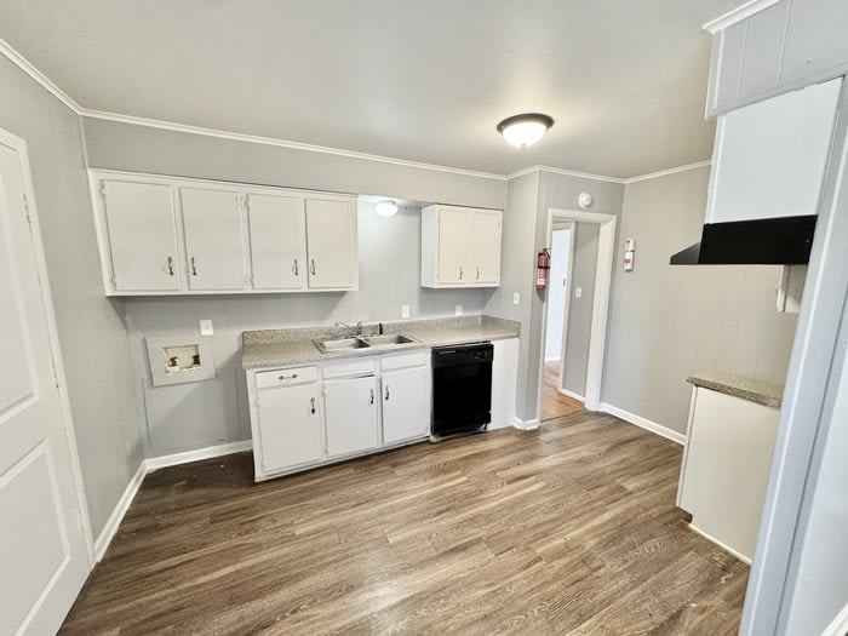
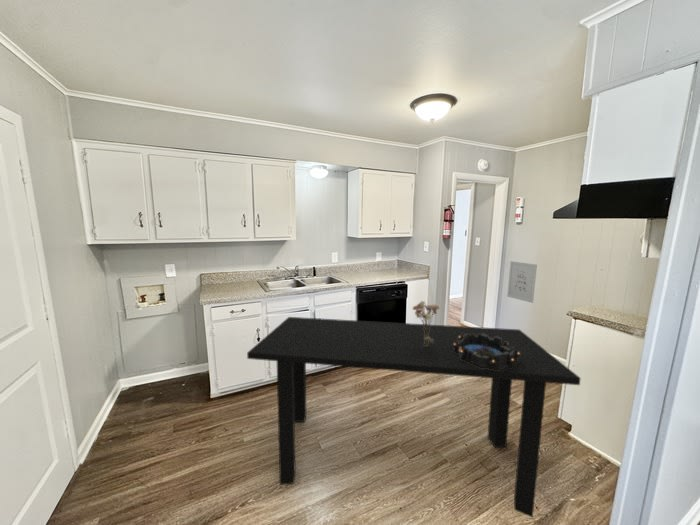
+ dining table [246,316,582,519]
+ decorative bowl [453,334,520,371]
+ bouquet [412,300,440,346]
+ wall art [506,260,538,304]
